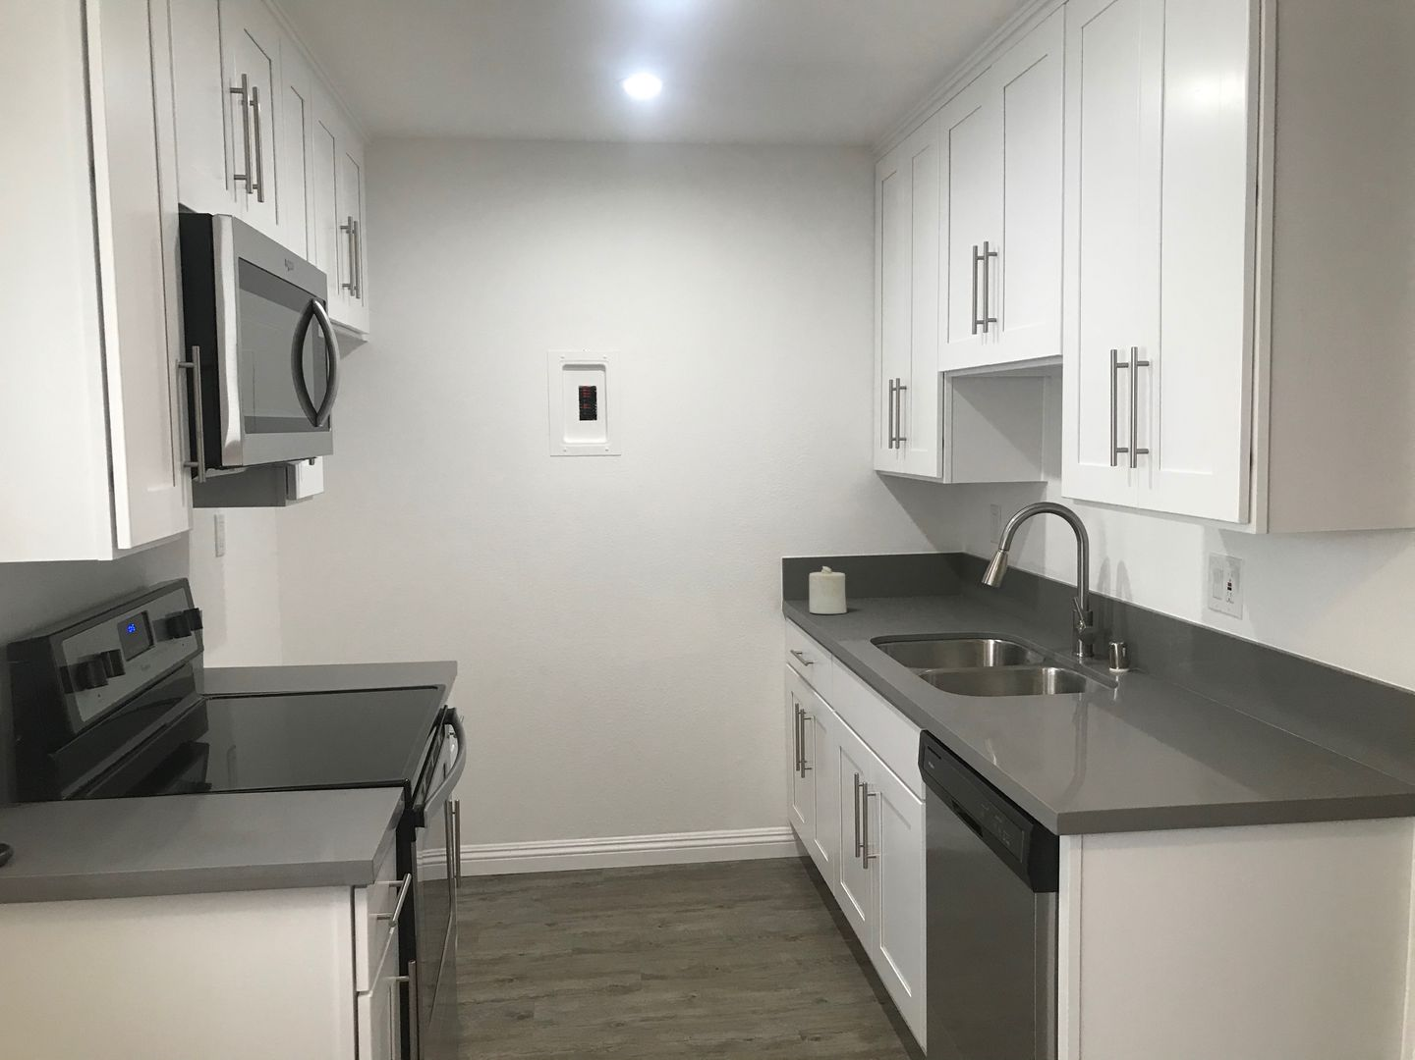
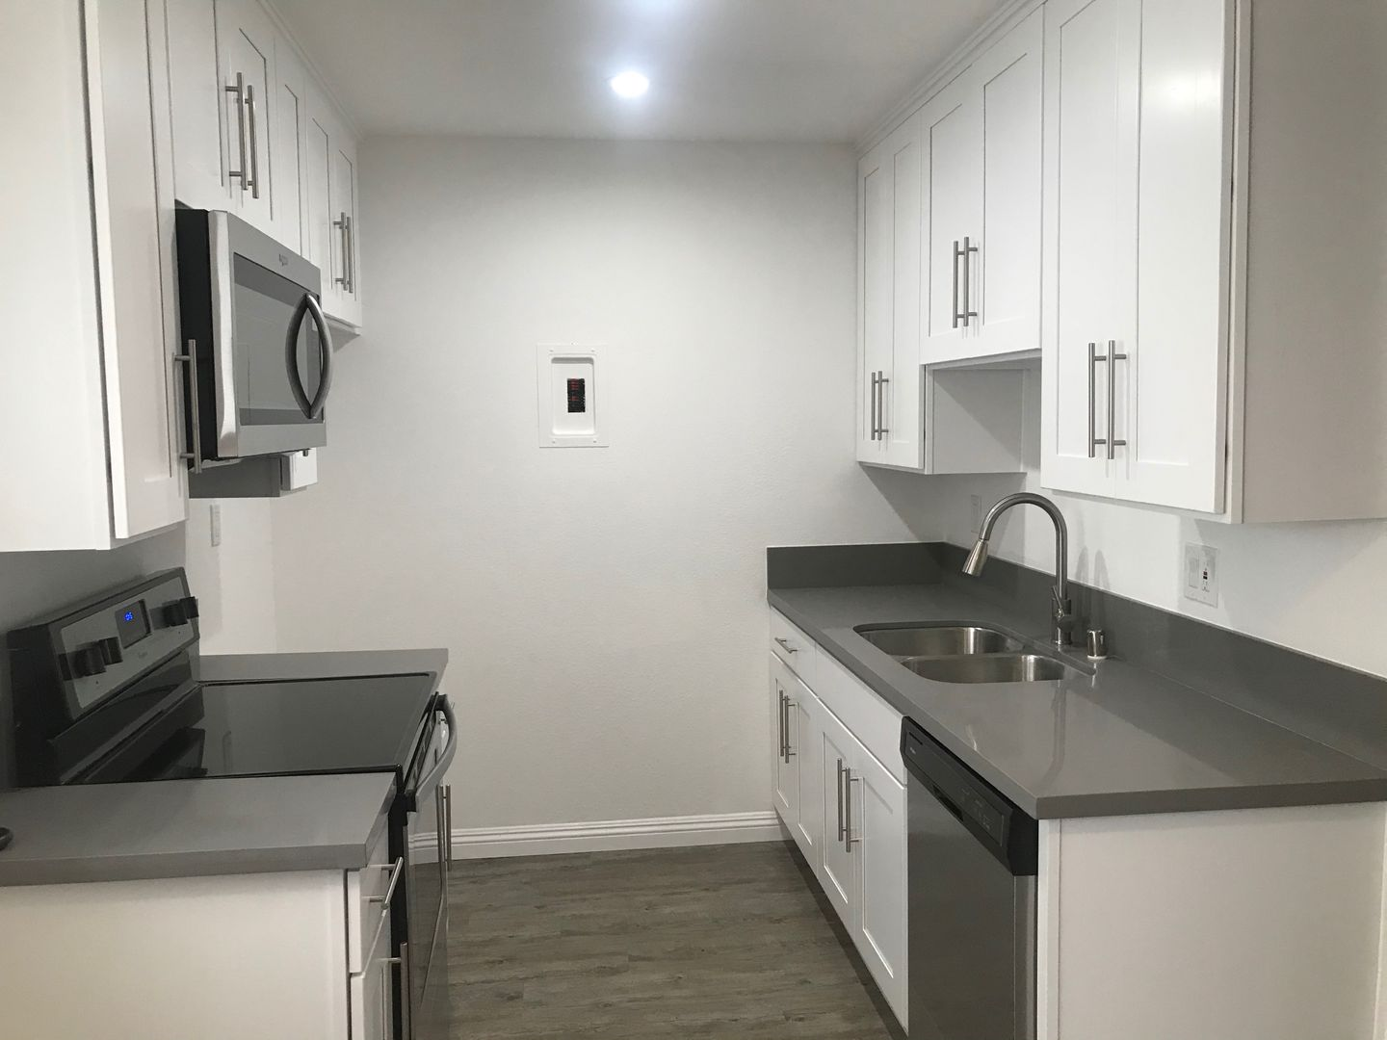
- candle [808,566,847,615]
